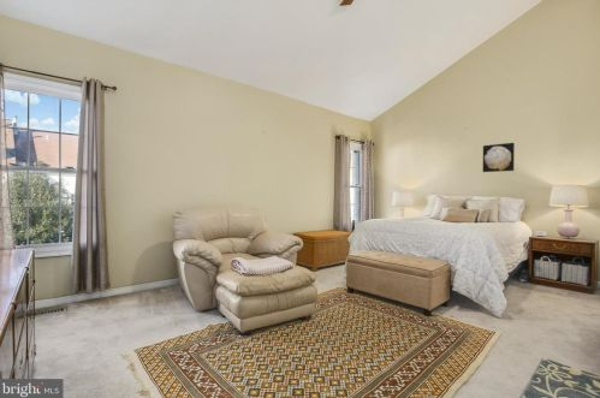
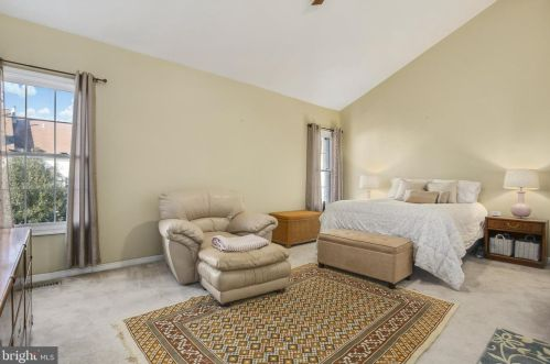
- wall art [482,142,516,173]
